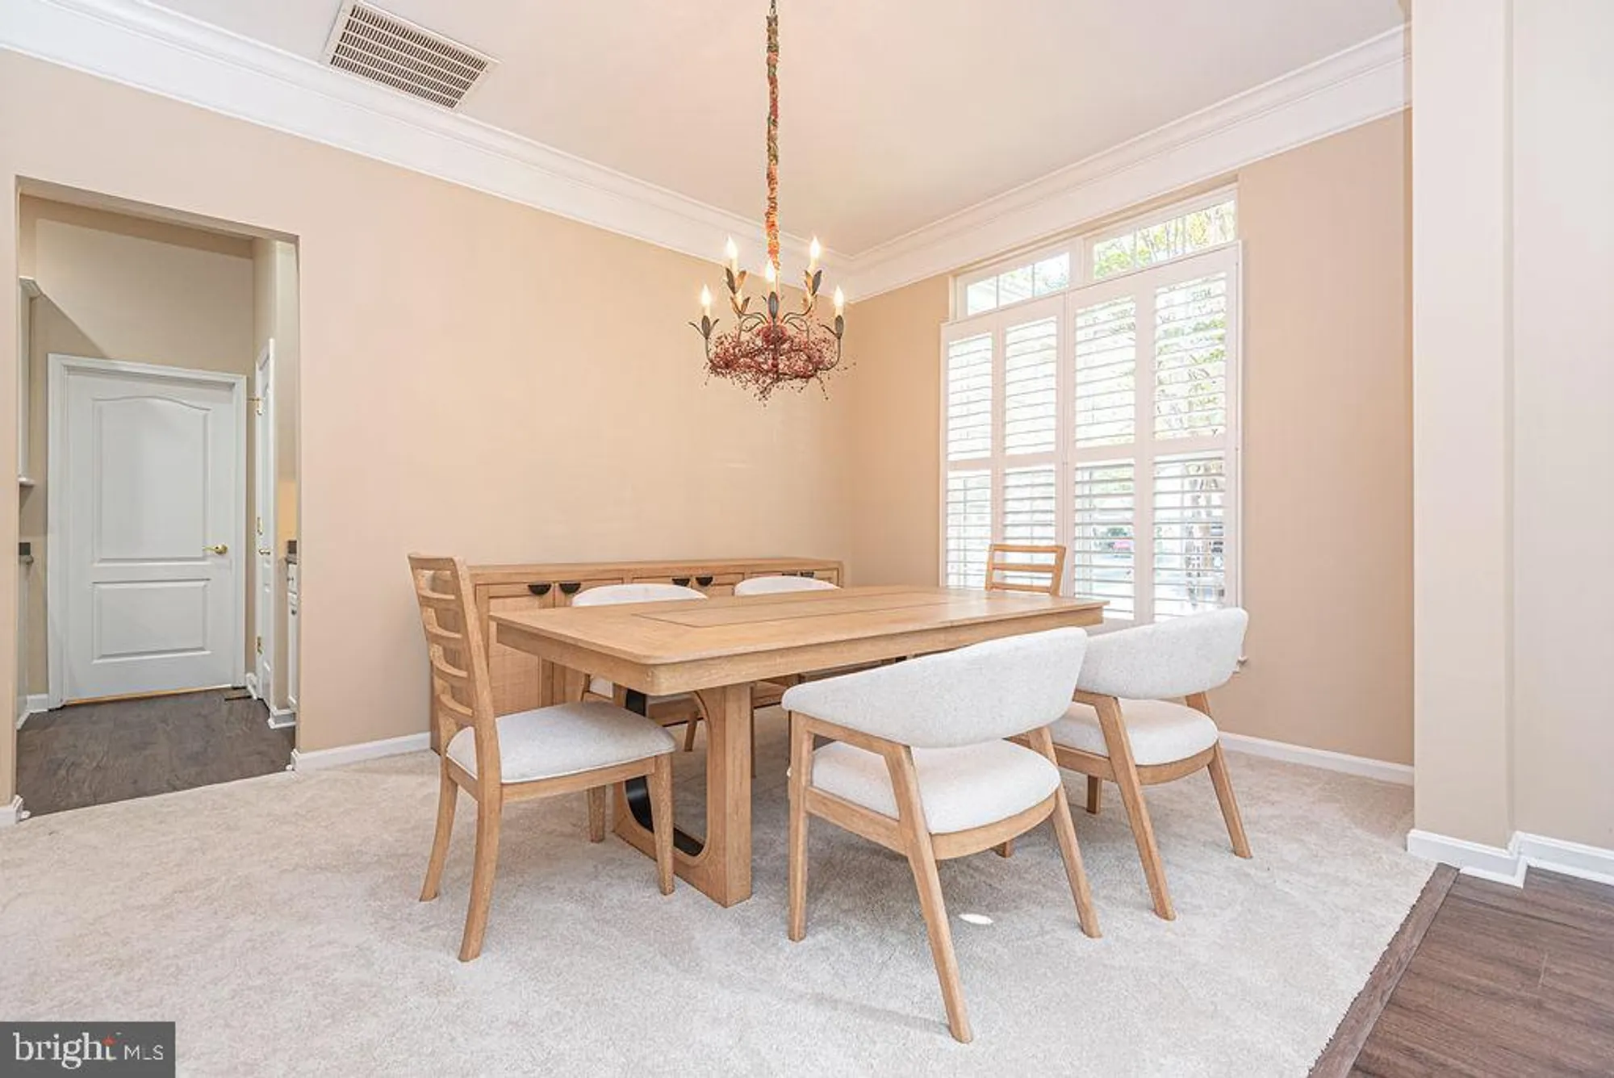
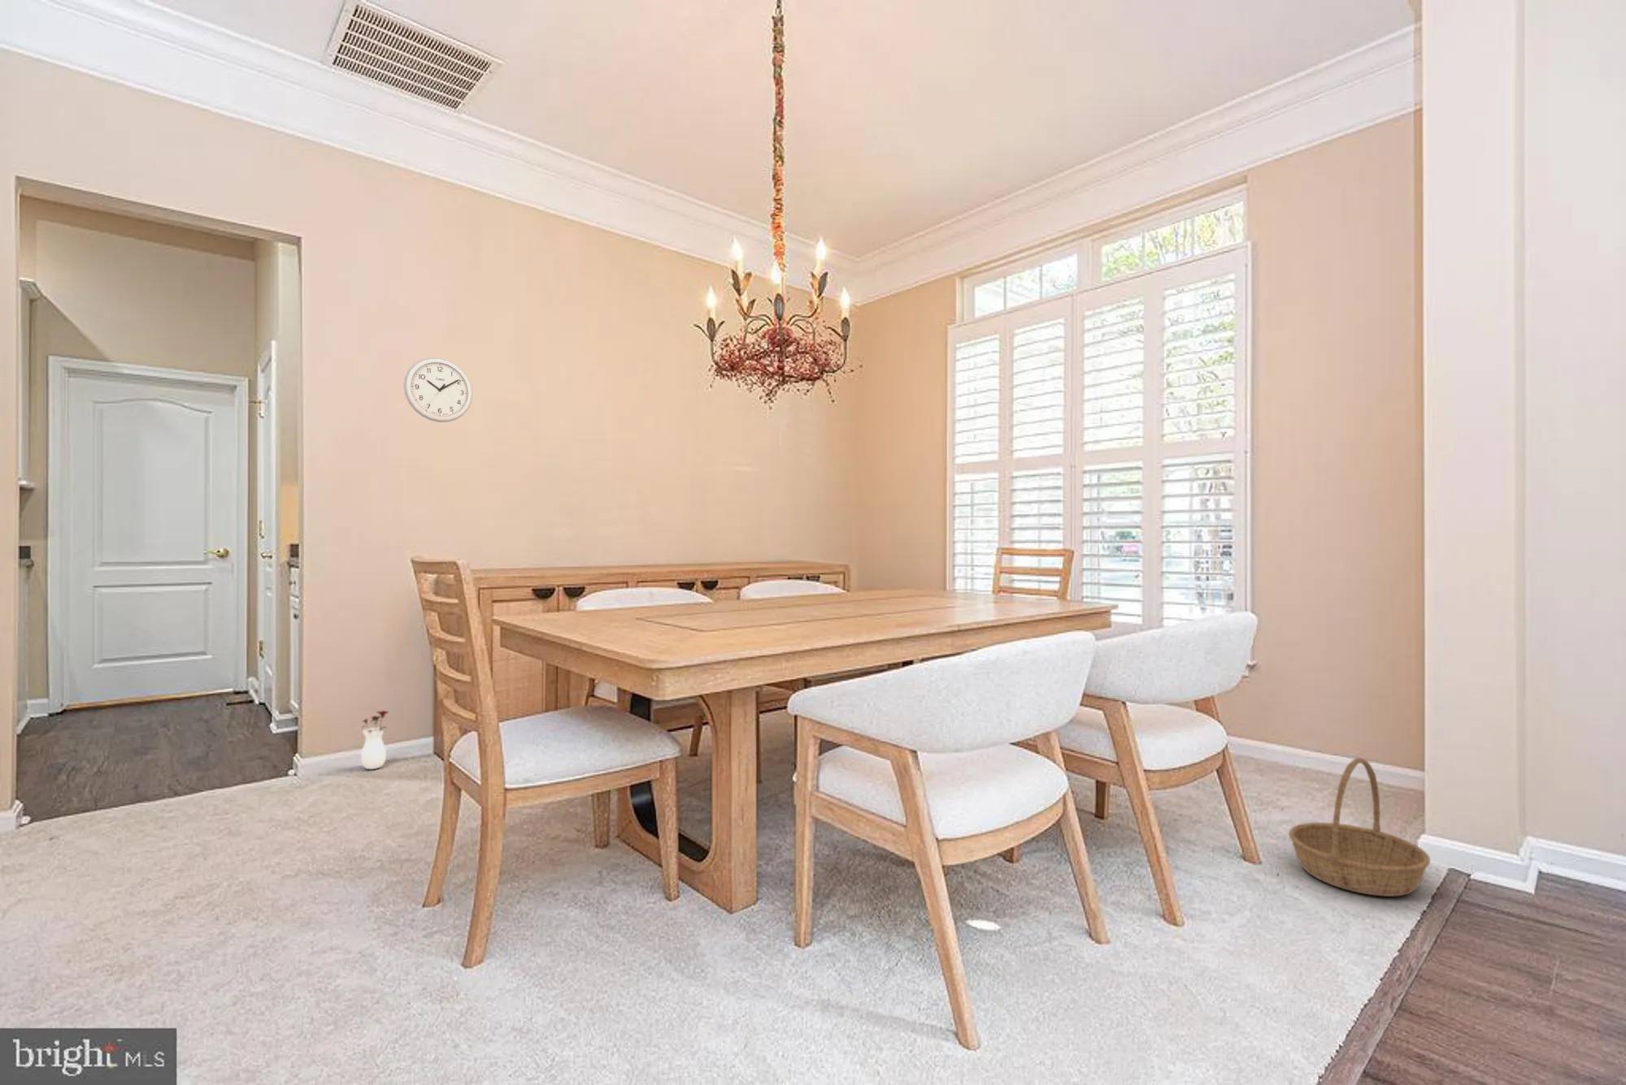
+ wall clock [403,356,474,423]
+ basket [1288,757,1431,897]
+ vase [360,710,389,770]
